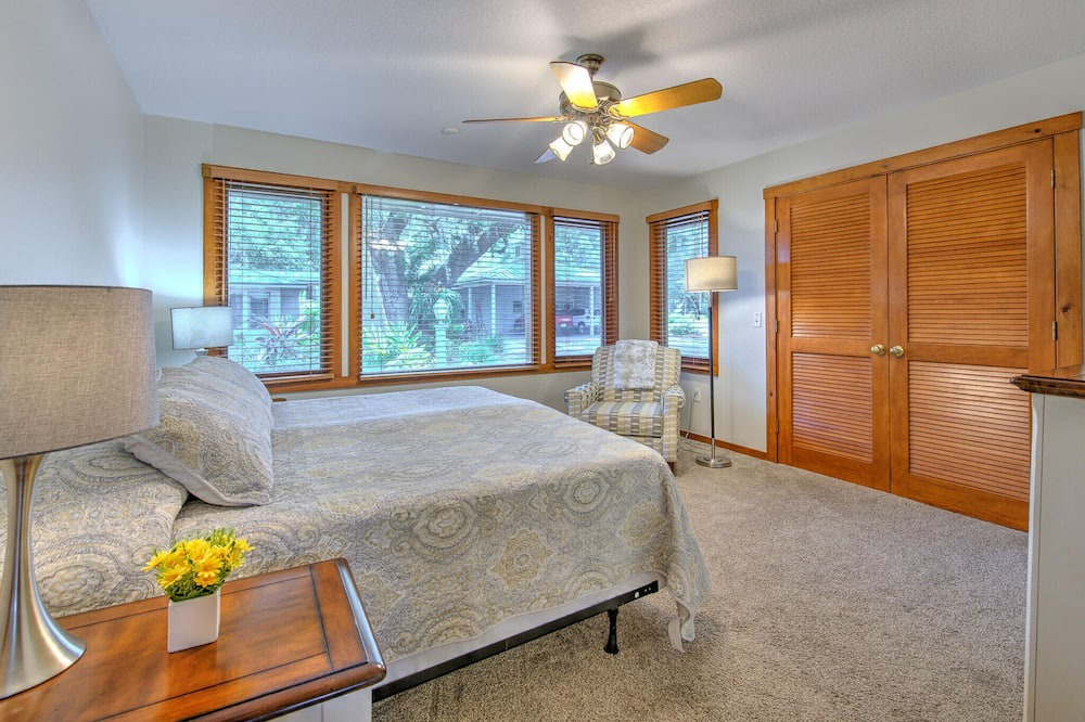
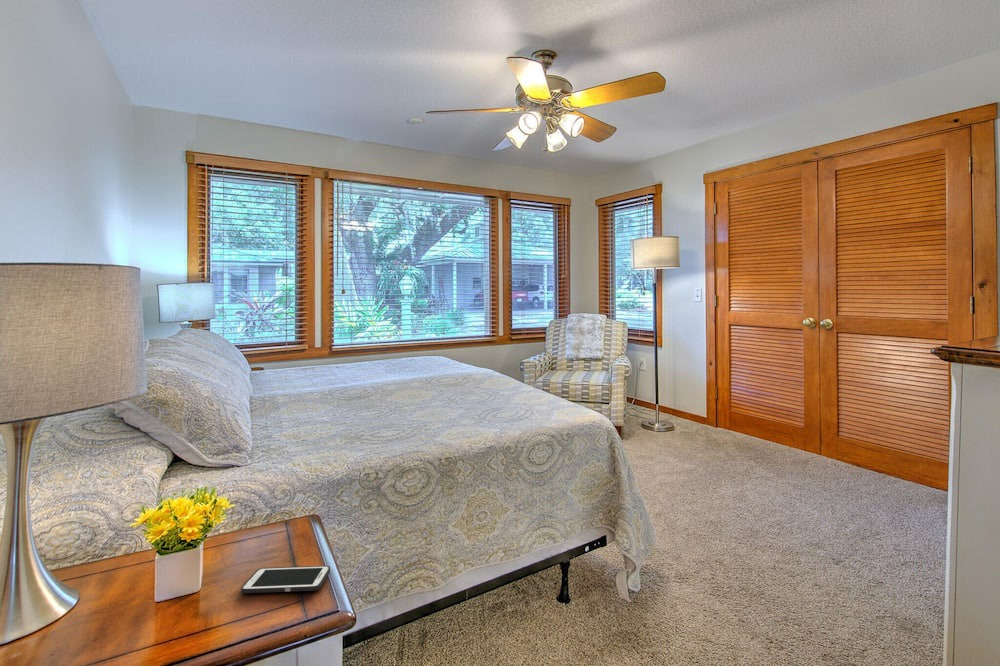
+ cell phone [240,565,331,594]
